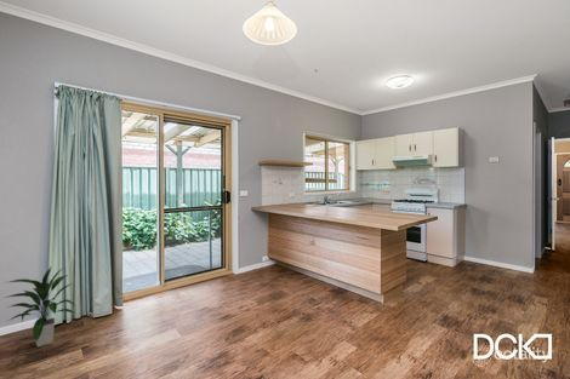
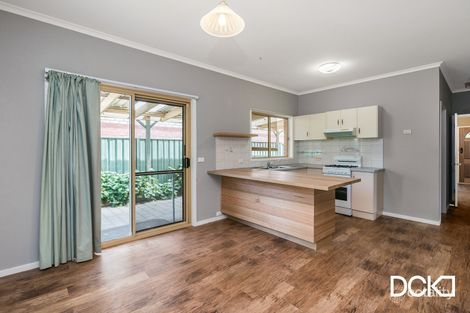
- indoor plant [4,266,76,348]
